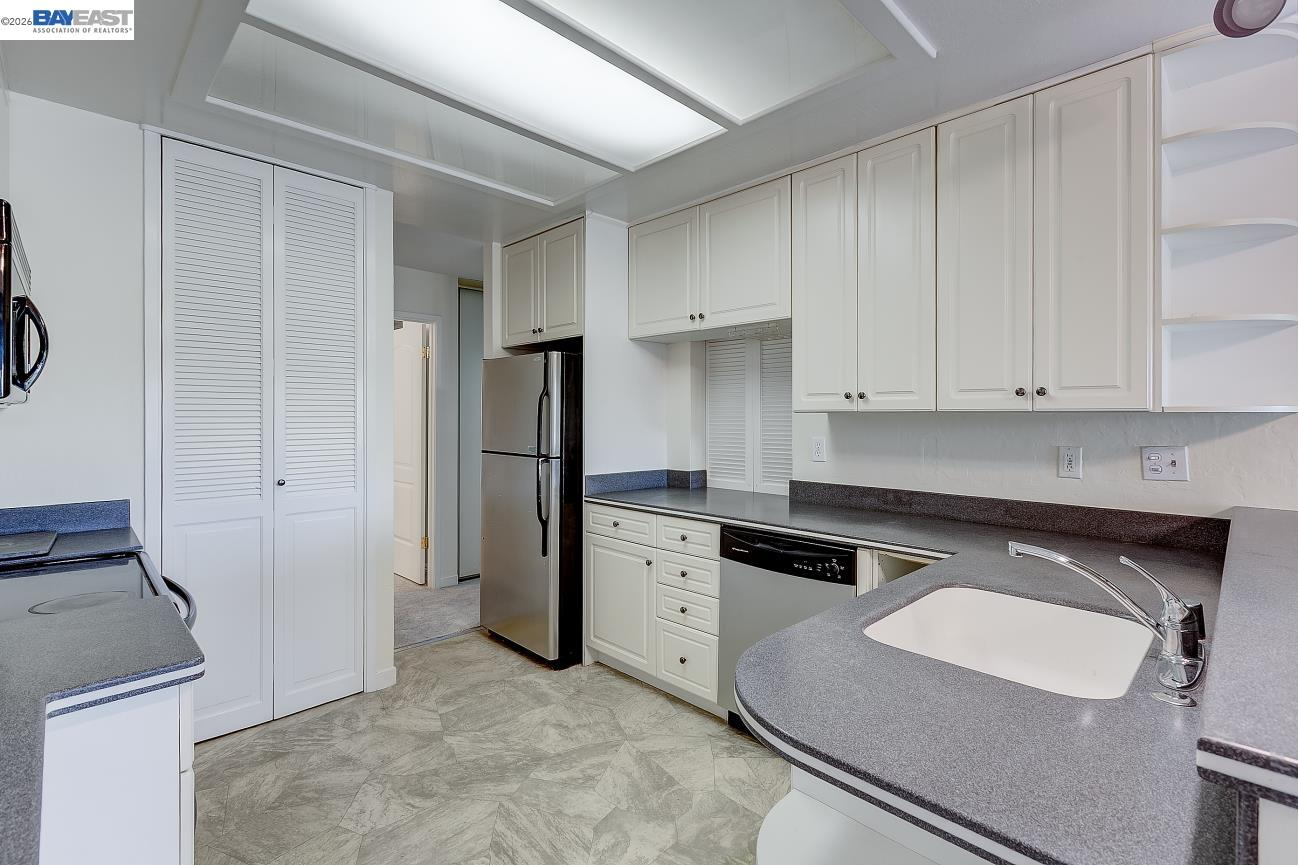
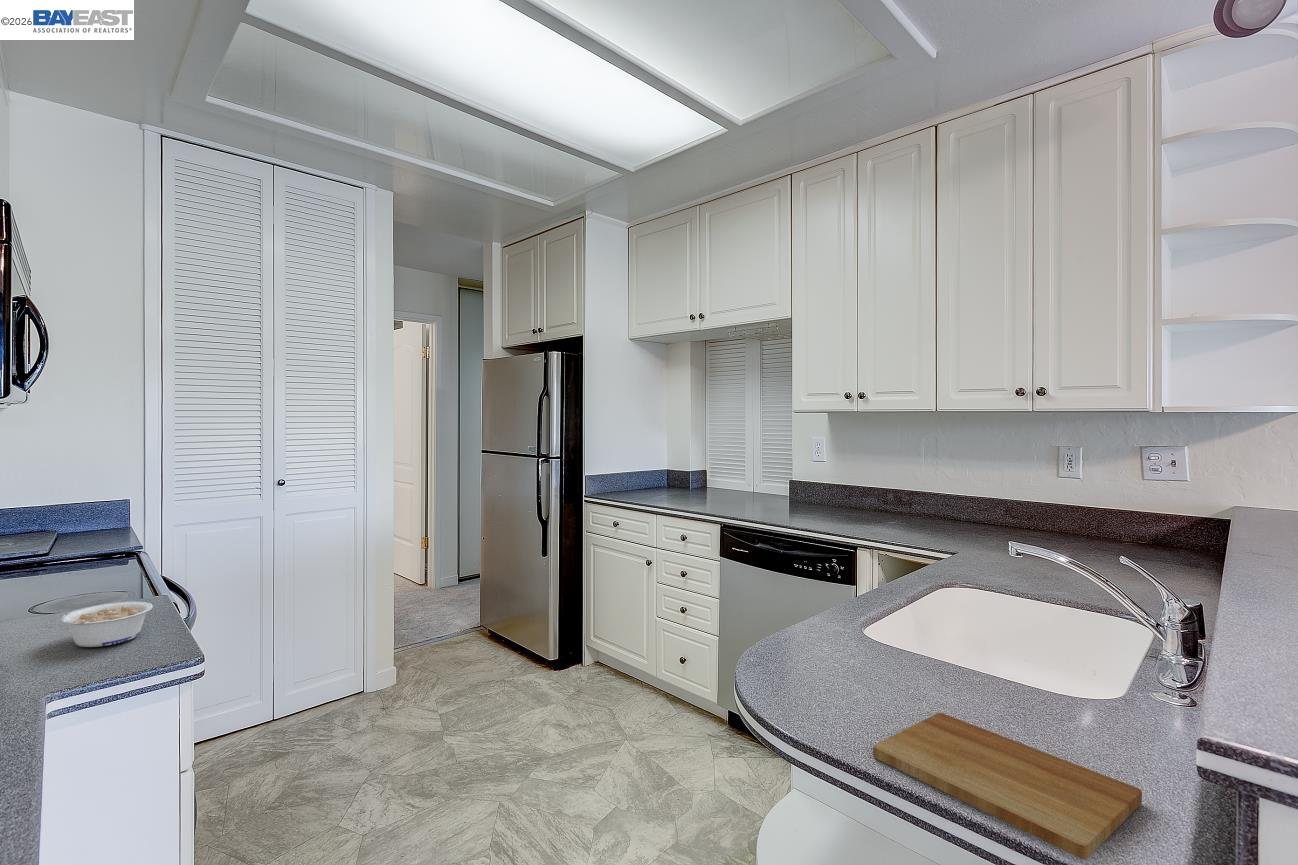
+ cutting board [872,712,1143,860]
+ legume [59,601,154,648]
